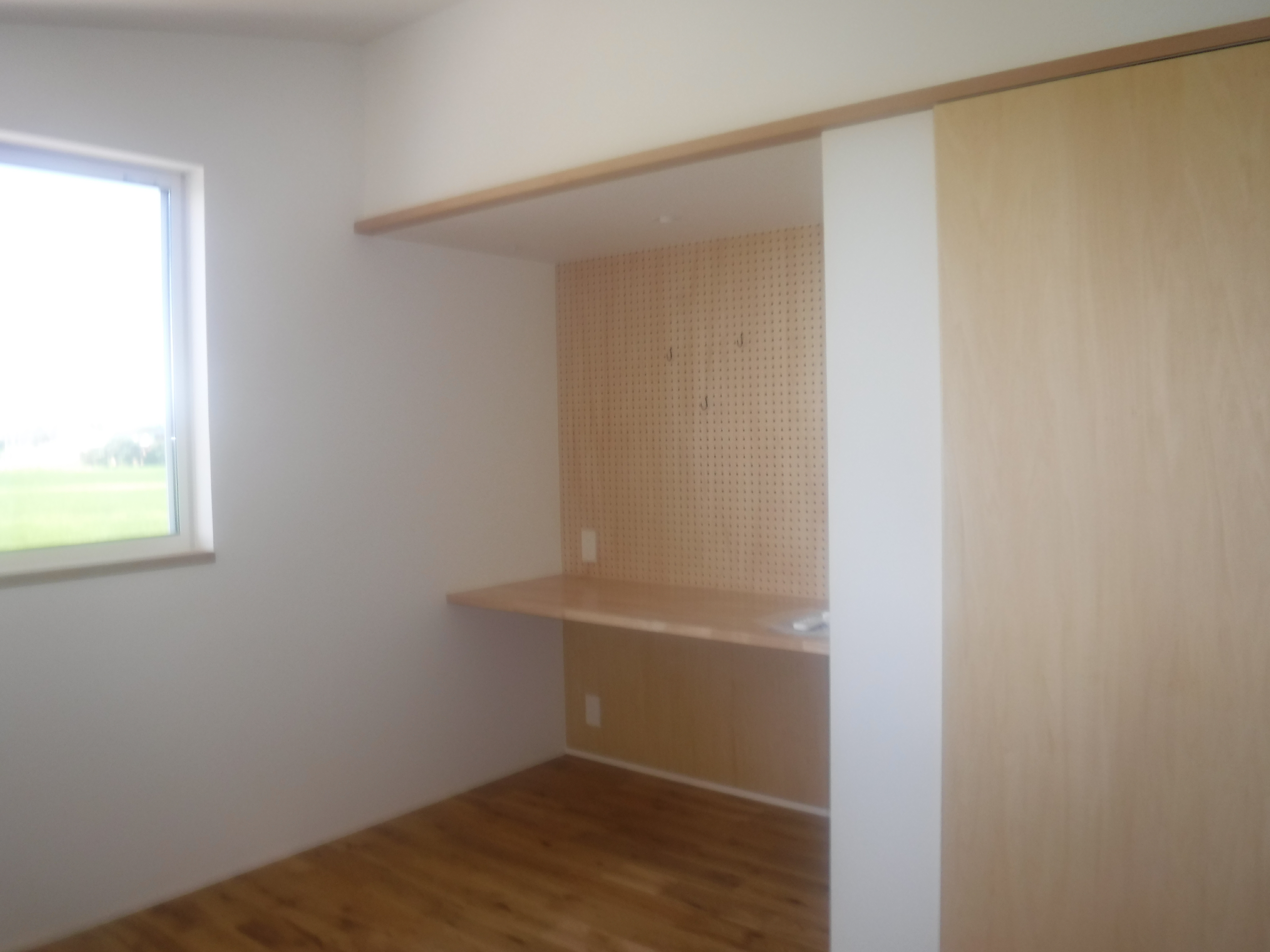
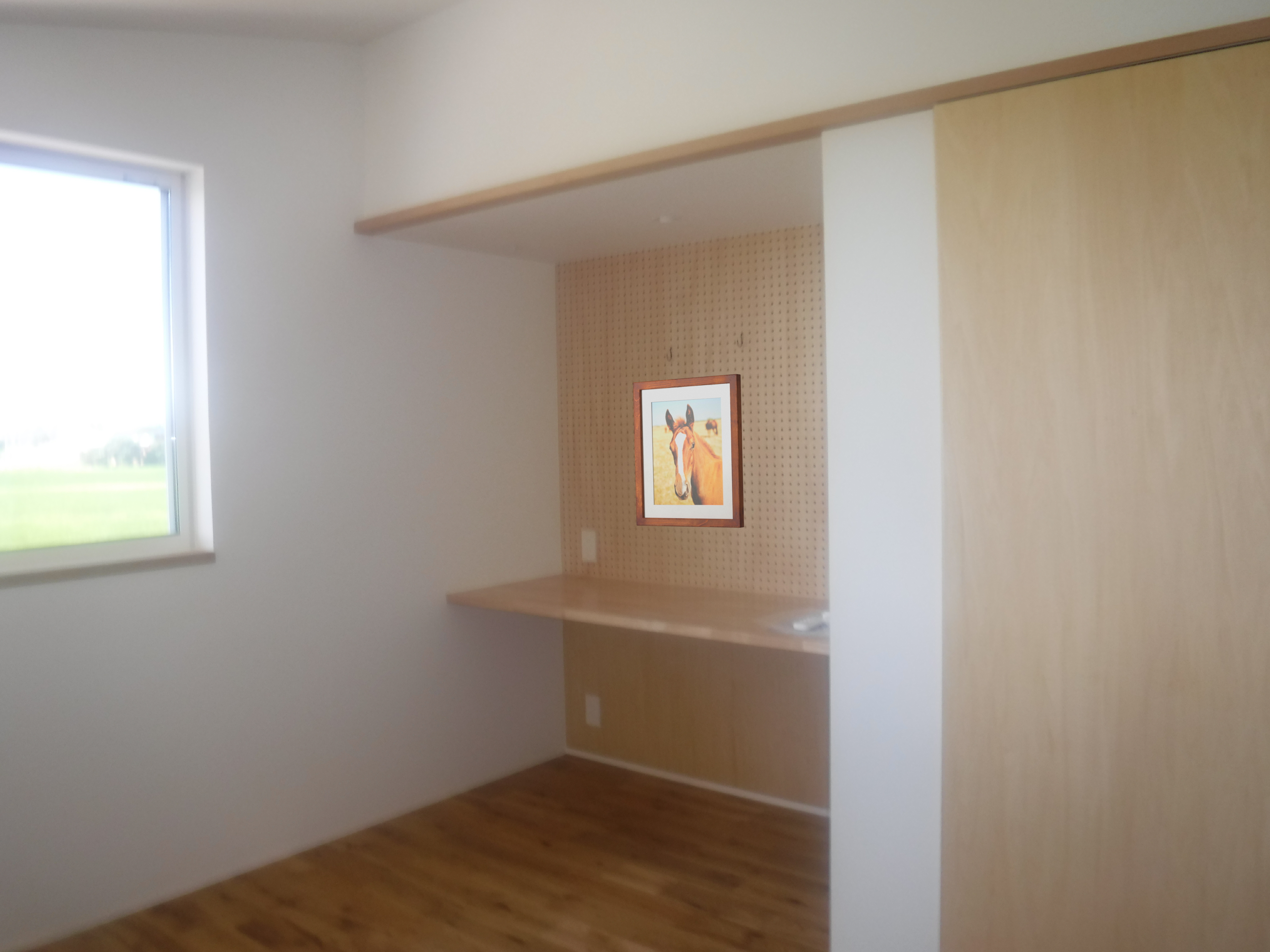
+ wall art [633,374,744,528]
